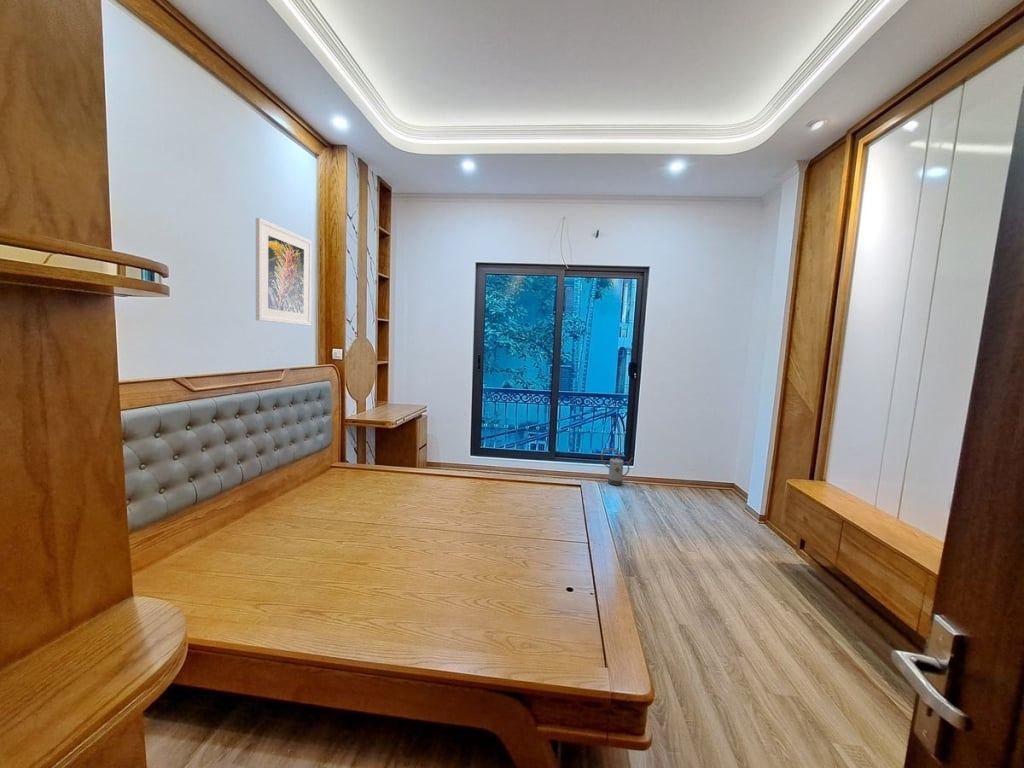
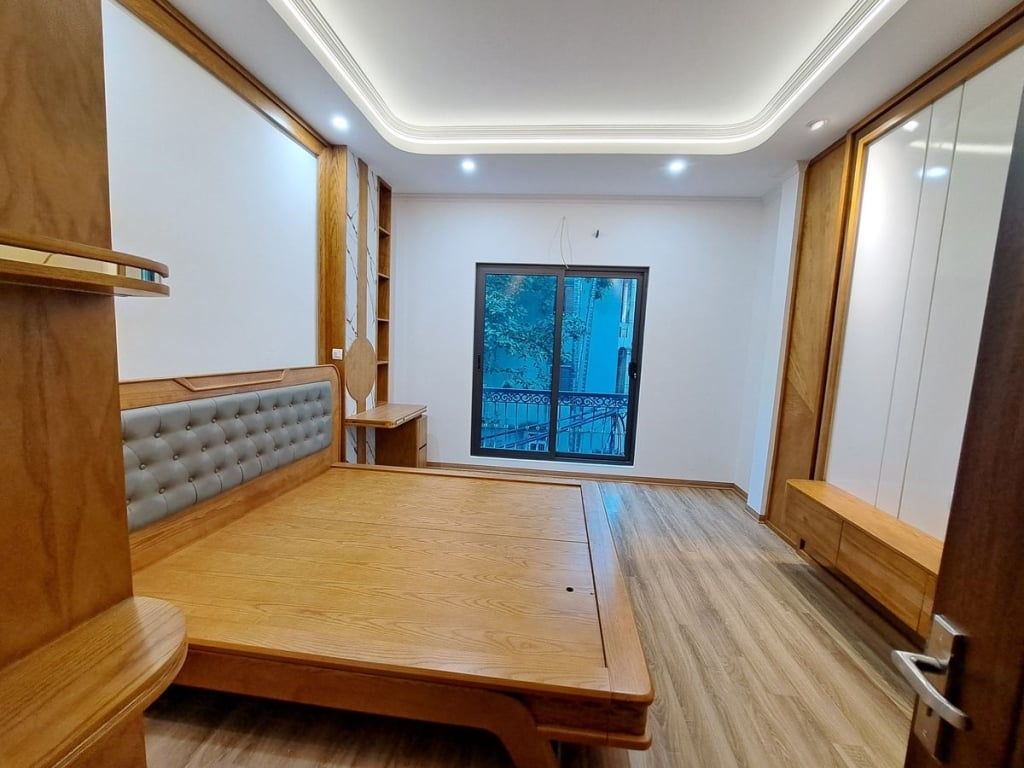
- watering can [600,448,634,487]
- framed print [255,217,313,327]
